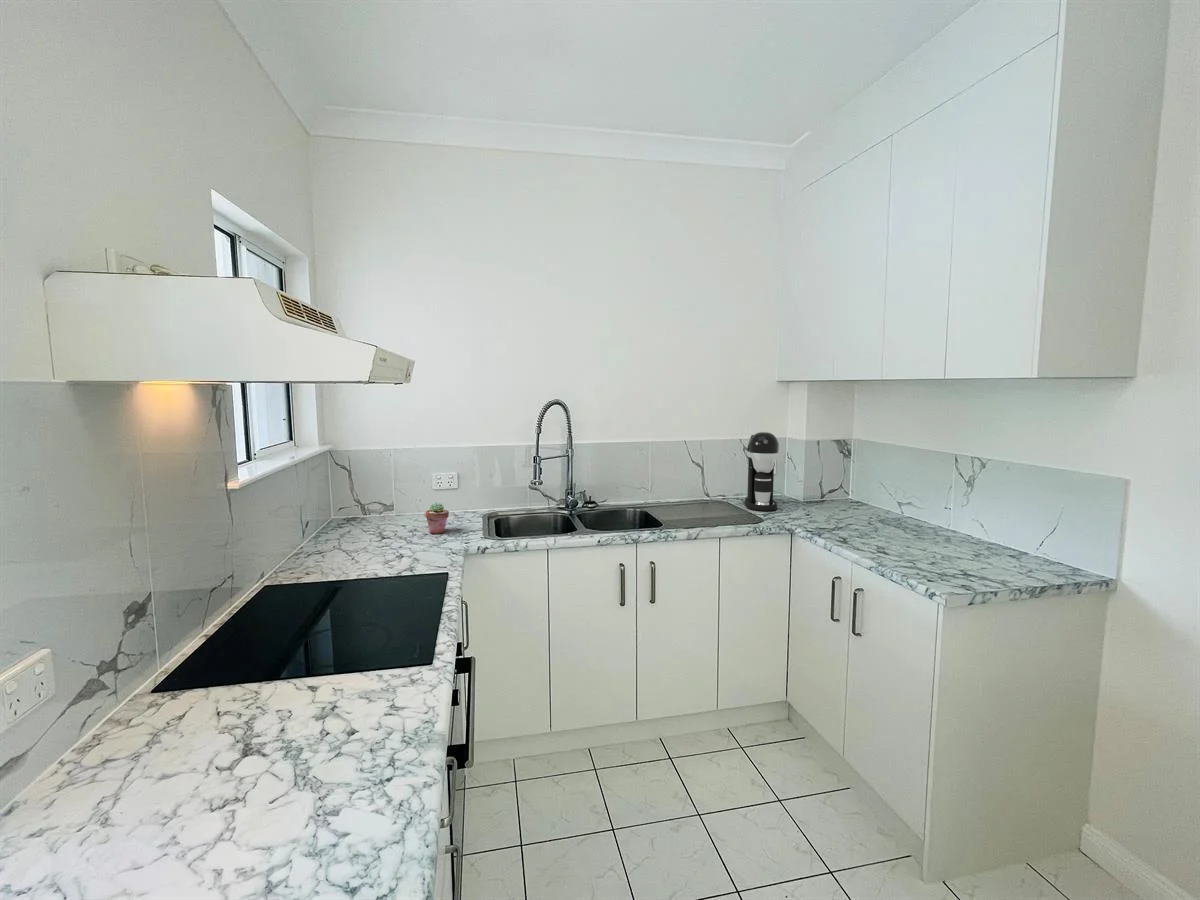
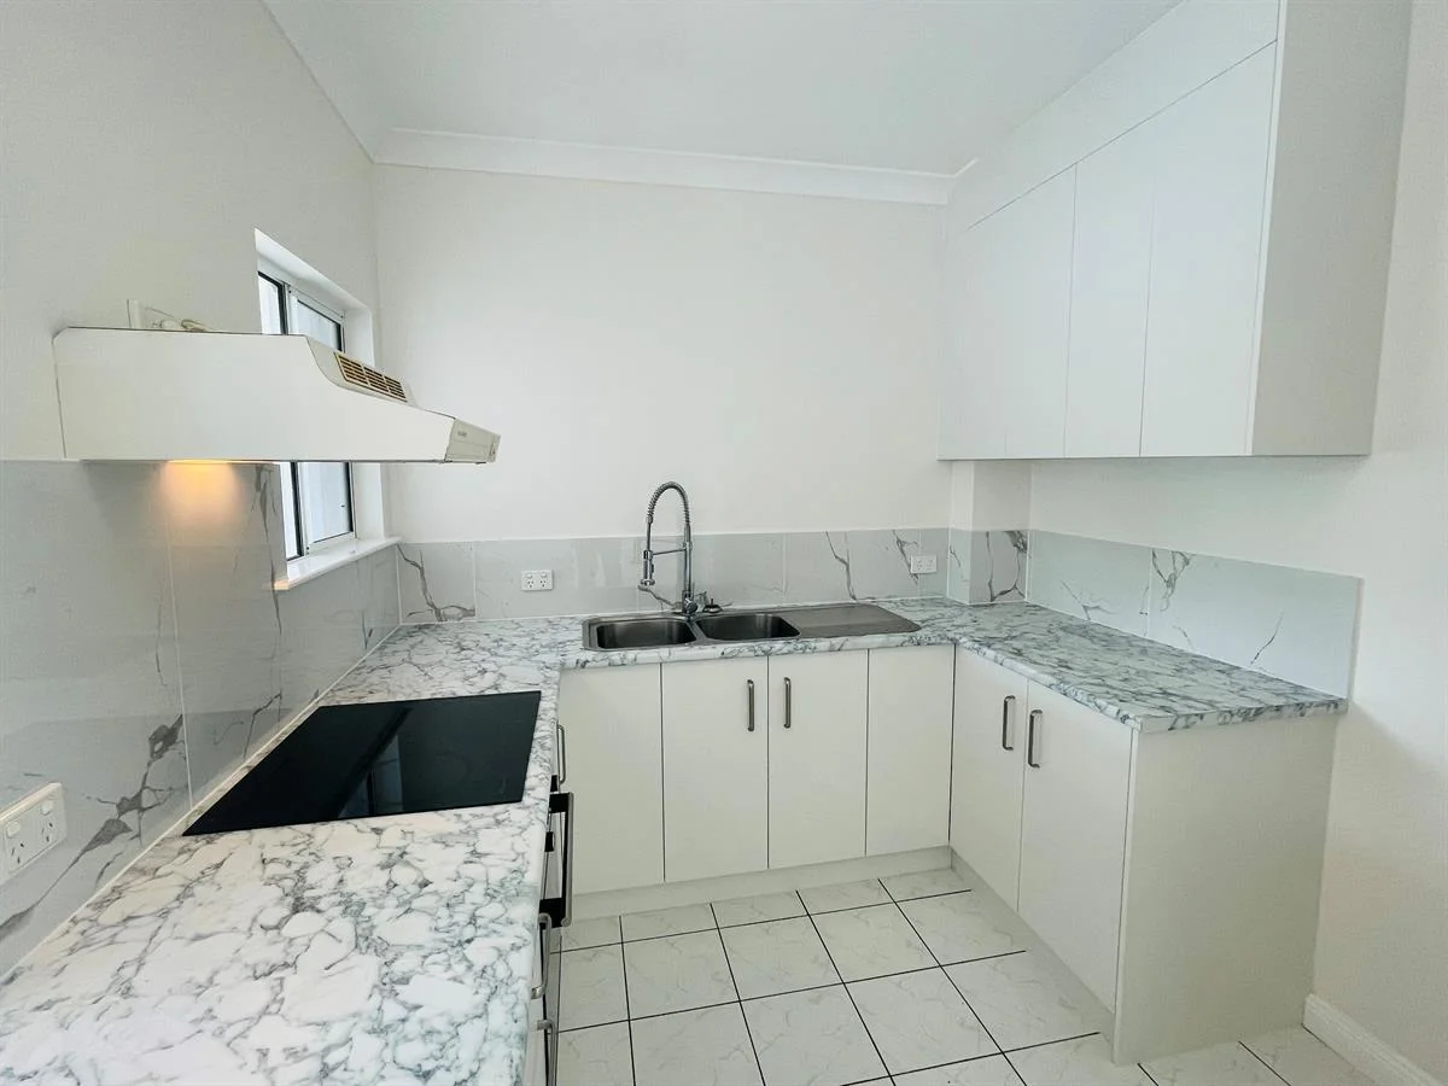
- potted succulent [424,501,450,535]
- coffee maker [743,431,780,512]
